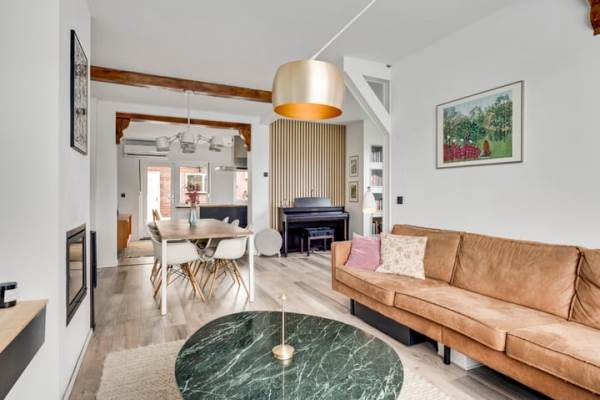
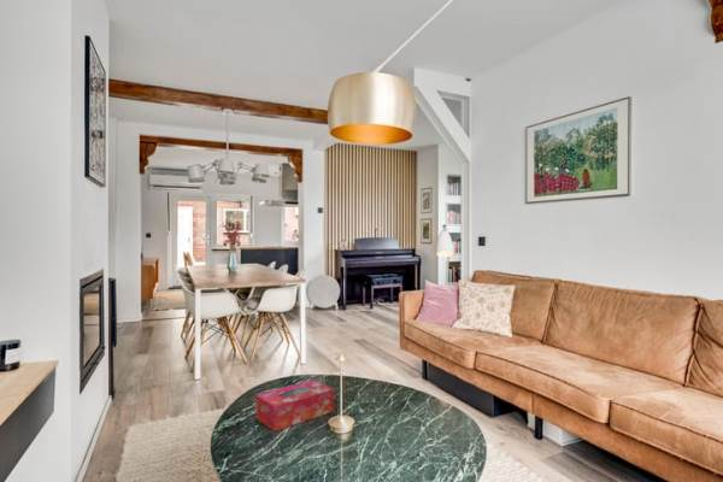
+ tissue box [255,378,335,433]
